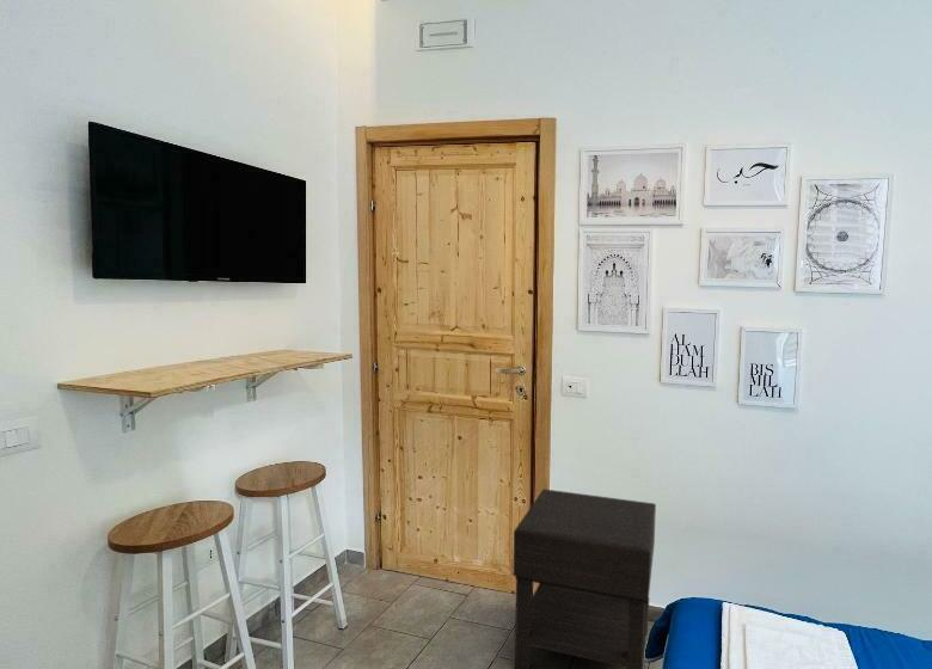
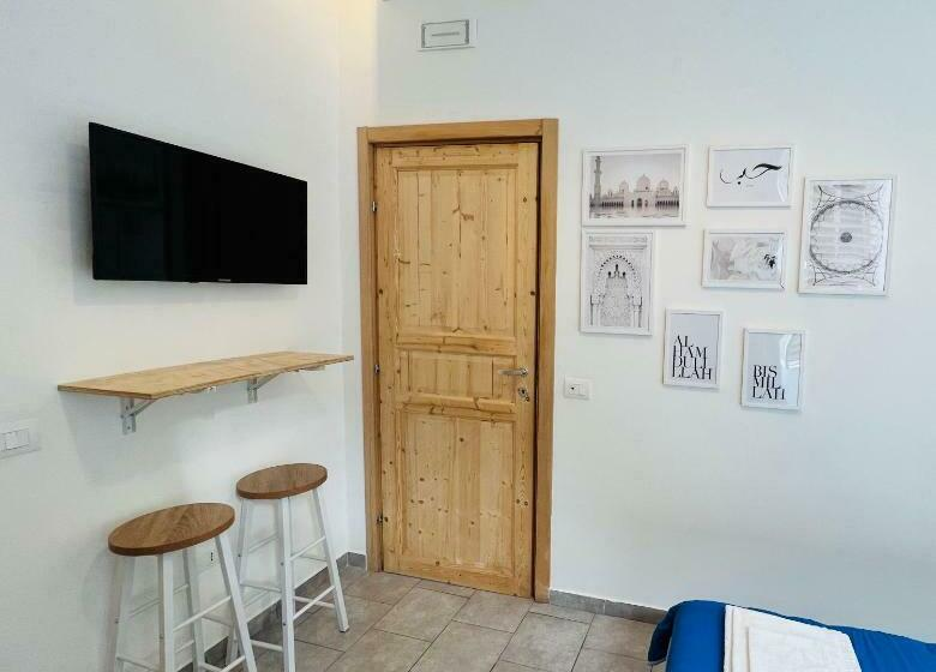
- nightstand [511,487,657,669]
